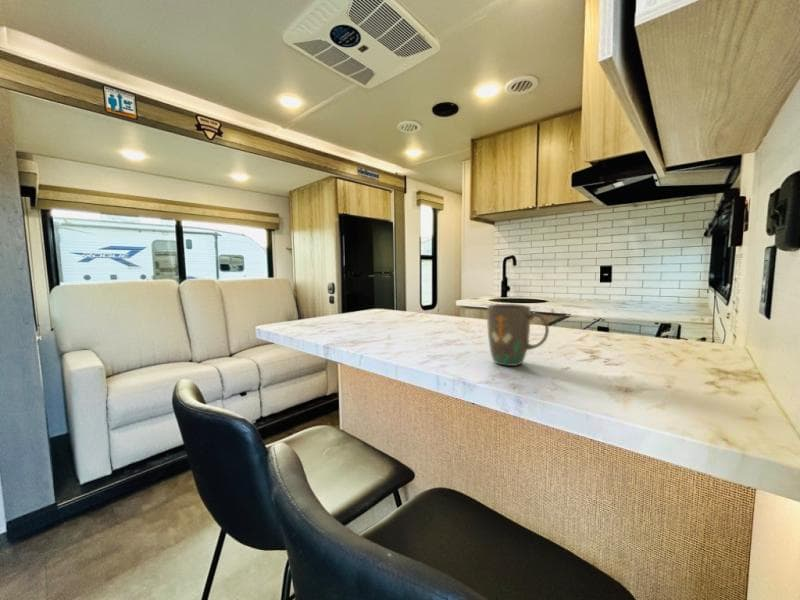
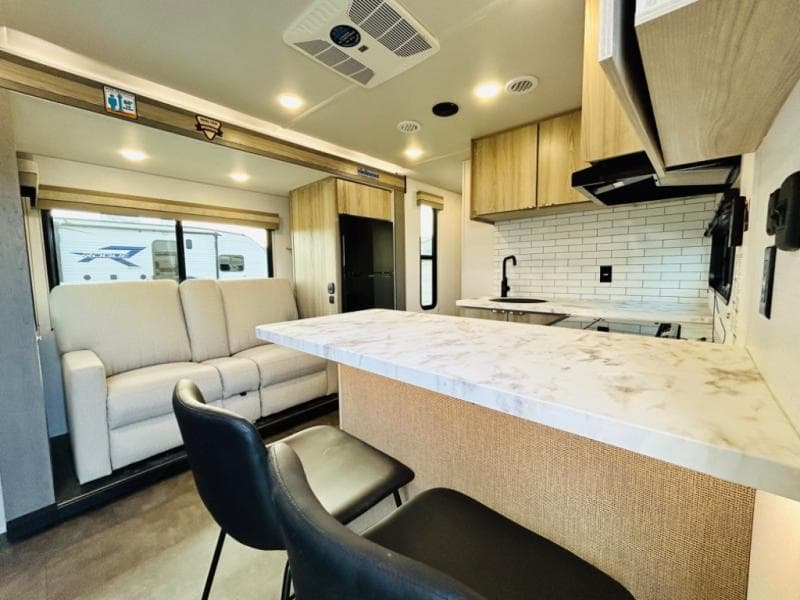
- mug [486,303,550,367]
